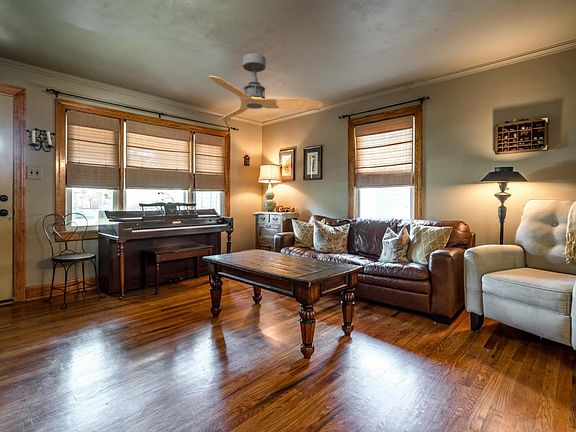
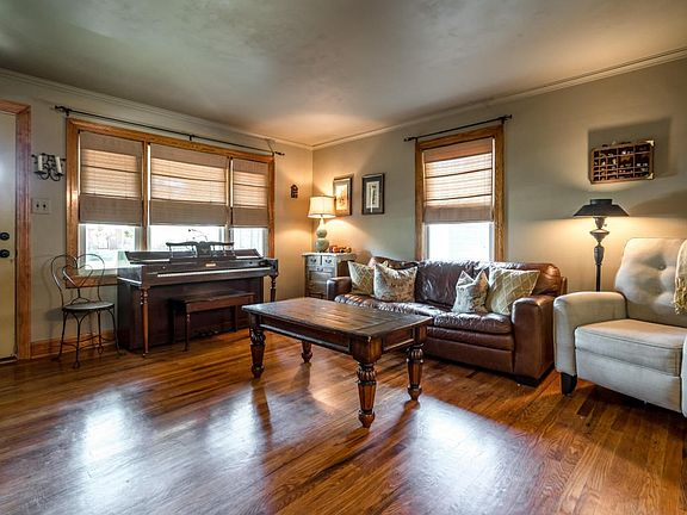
- ceiling fan [208,52,324,121]
